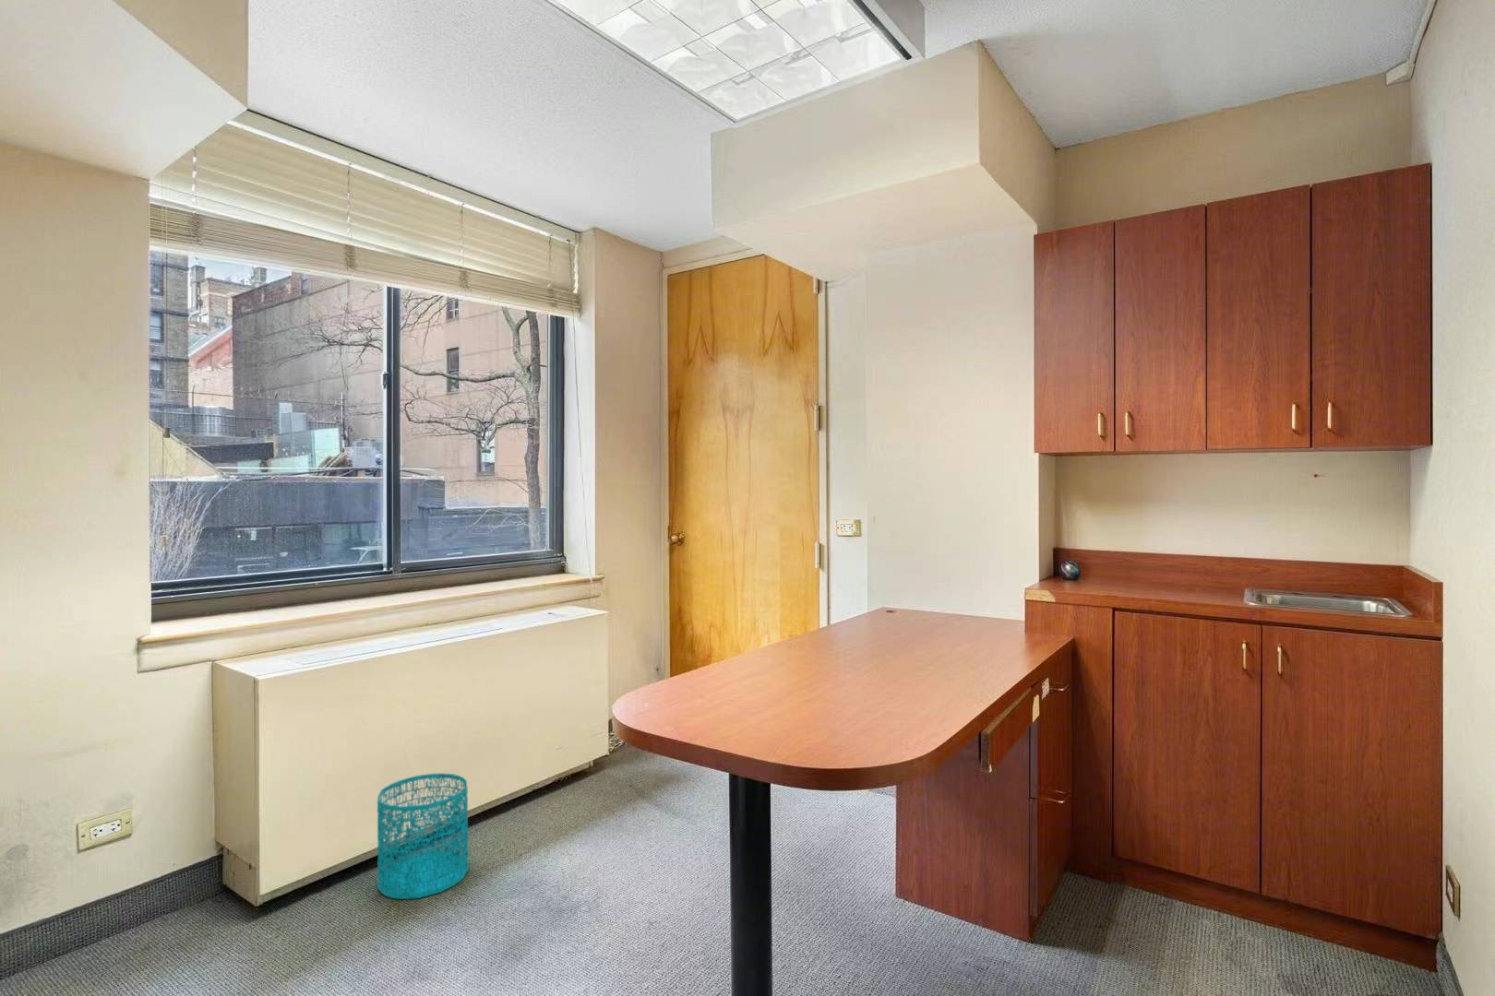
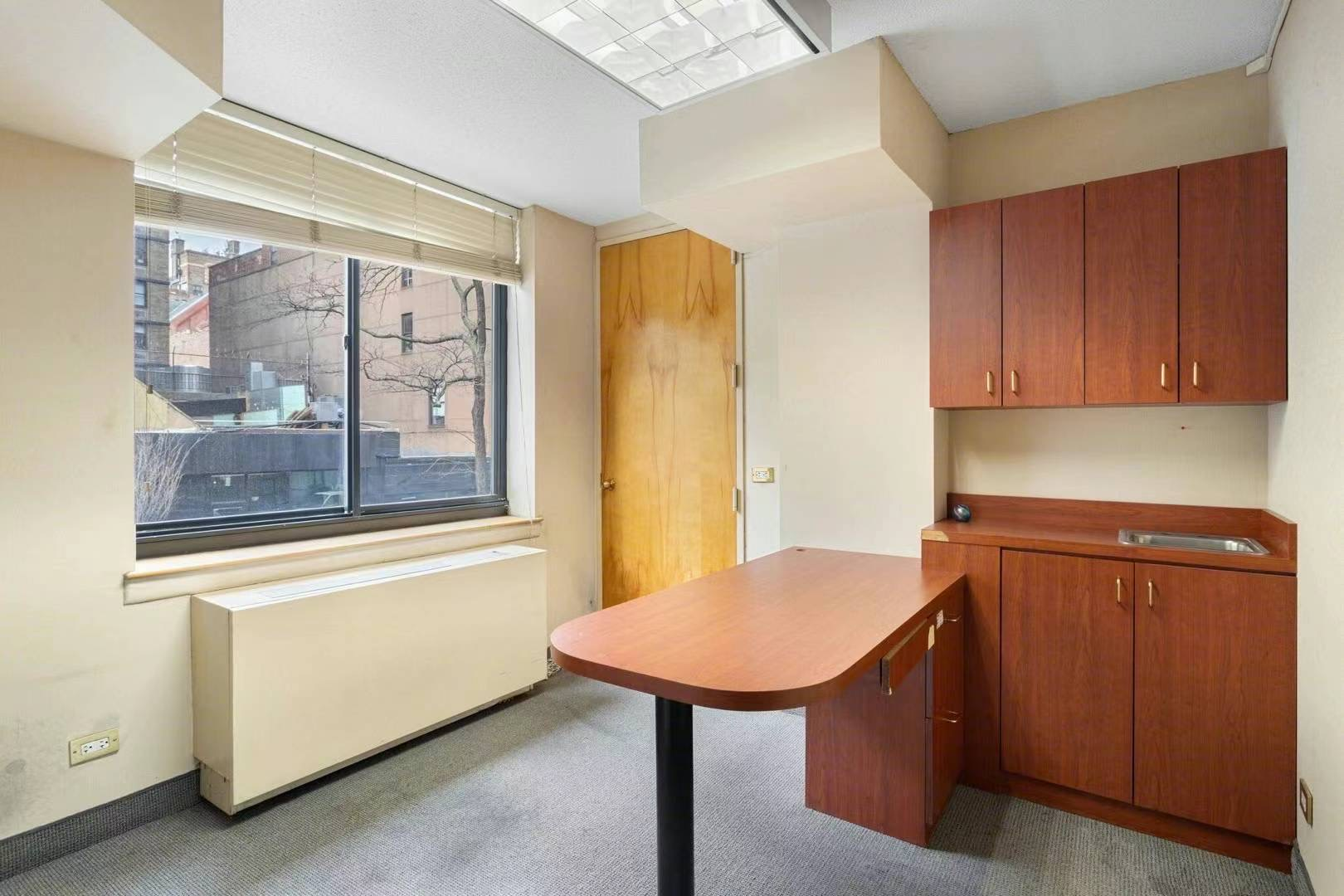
- wastebasket [376,773,469,900]
